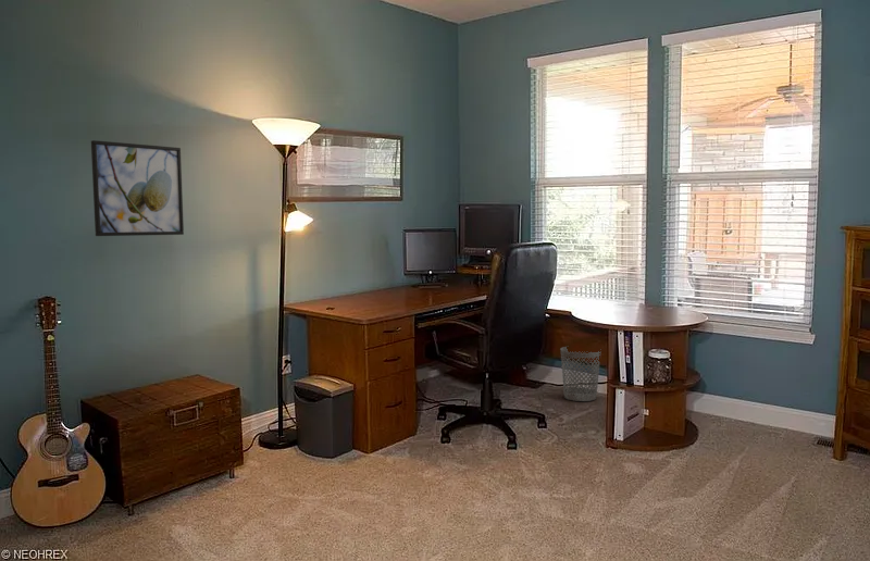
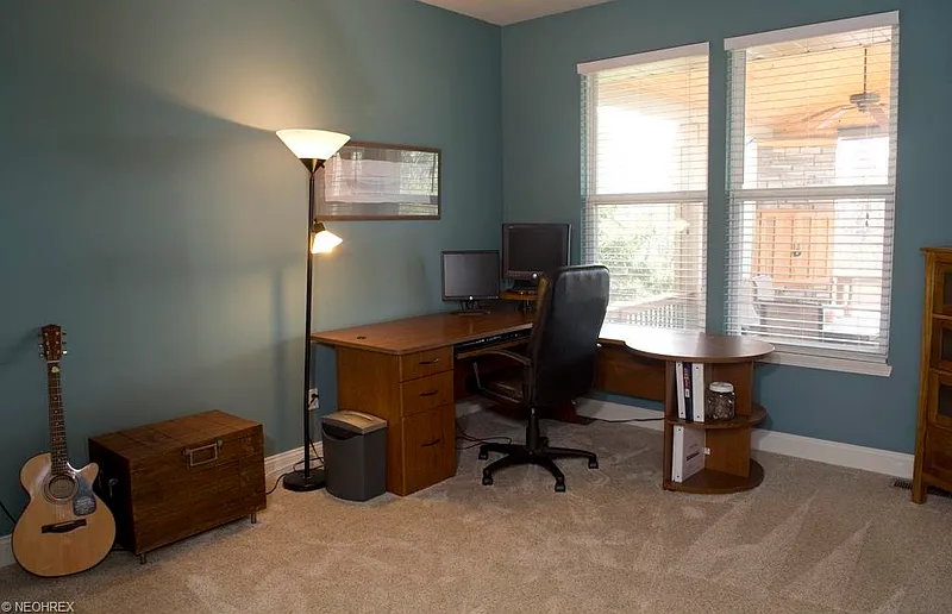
- wastebasket [559,346,601,402]
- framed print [90,139,185,237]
